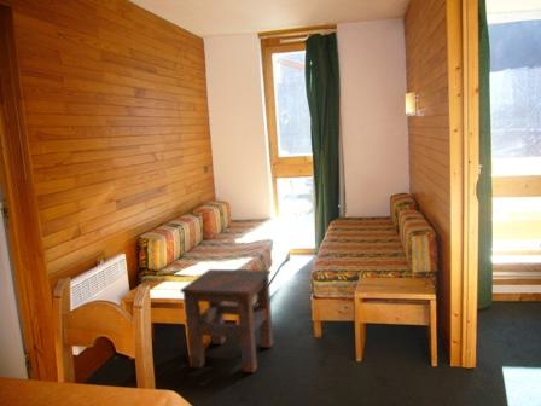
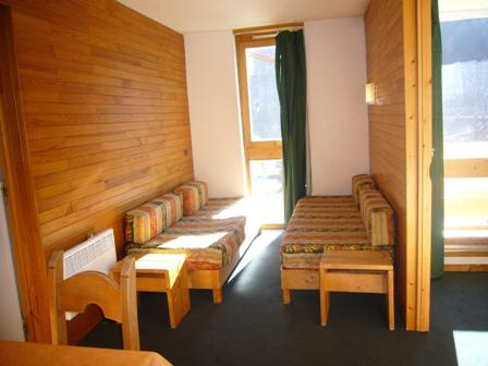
- side table [180,268,274,373]
